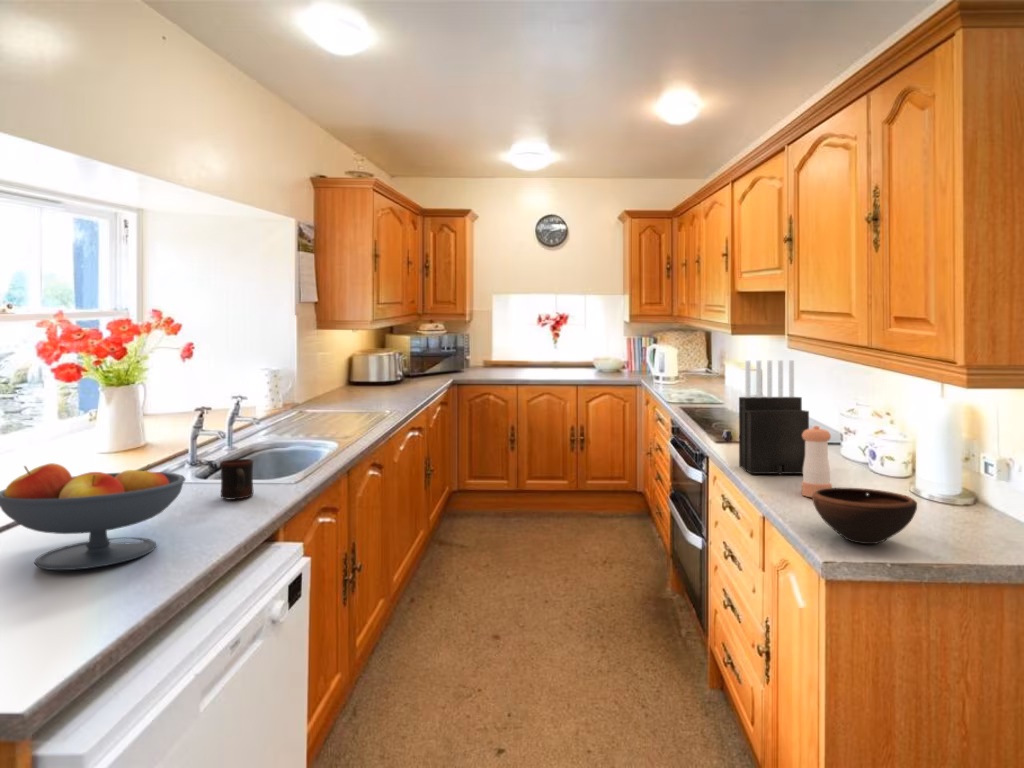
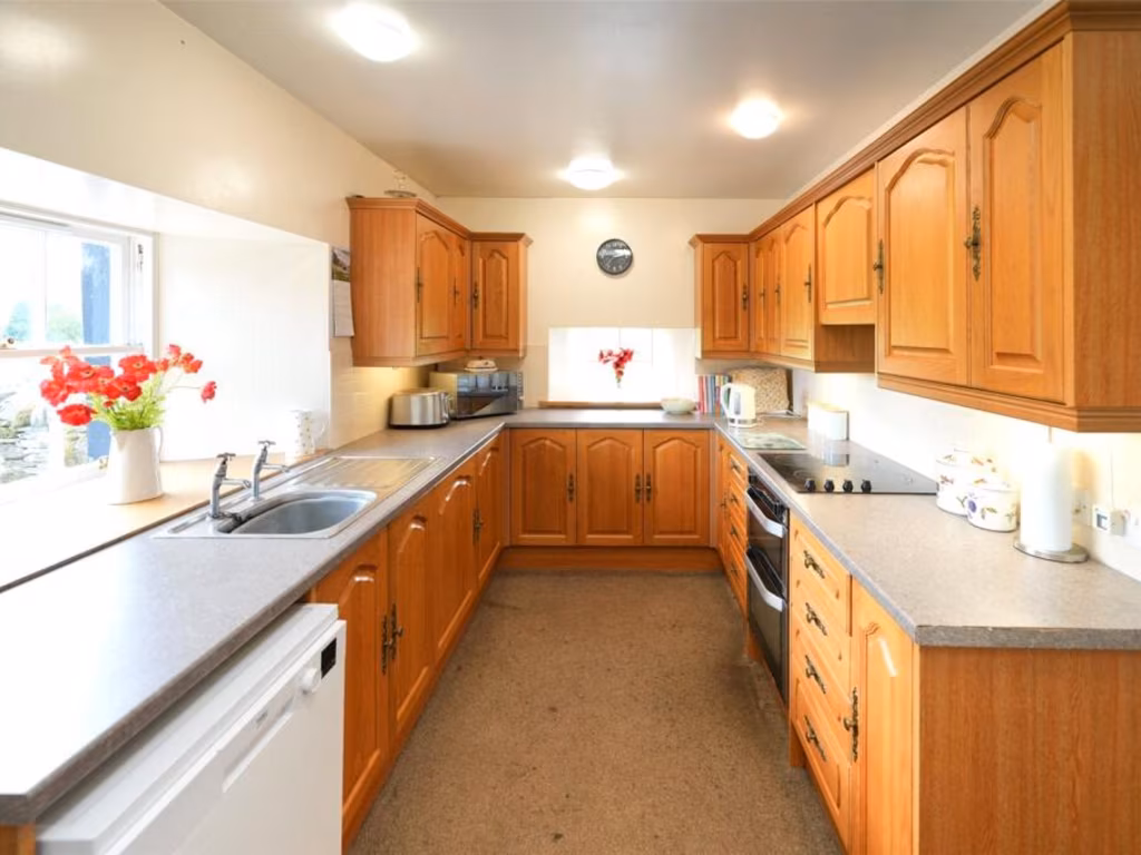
- bowl [811,487,918,545]
- knife block [738,359,810,476]
- pepper shaker [801,425,833,498]
- mug [219,458,254,501]
- fruit bowl [0,462,187,571]
